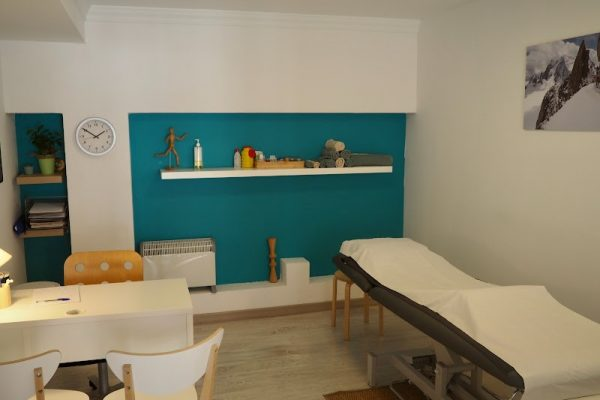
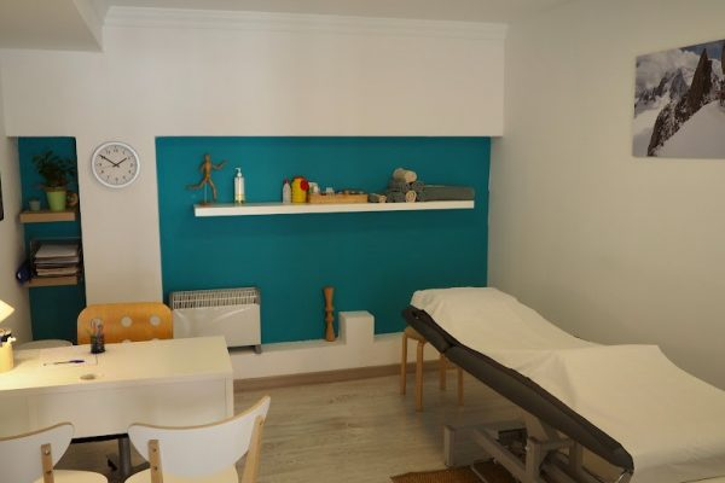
+ pen holder [85,321,106,354]
